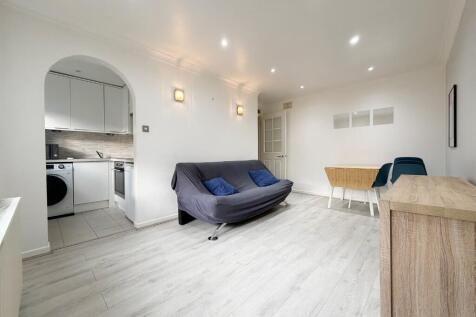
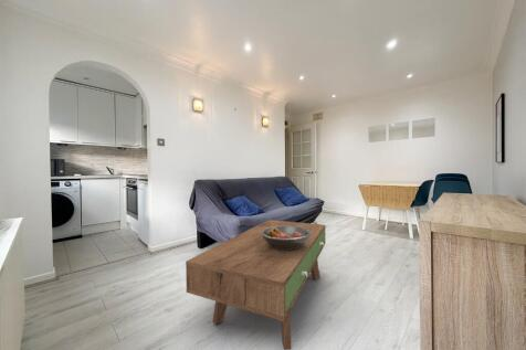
+ fruit bowl [261,226,312,250]
+ coffee table [185,219,326,350]
